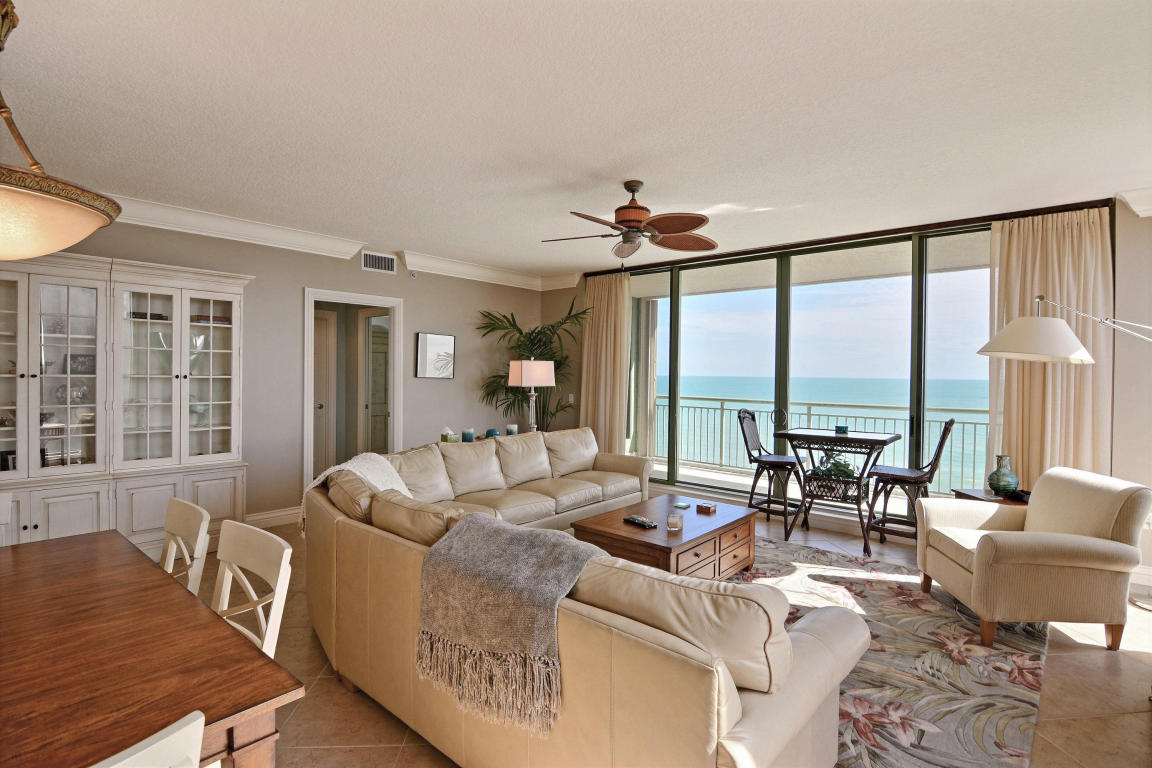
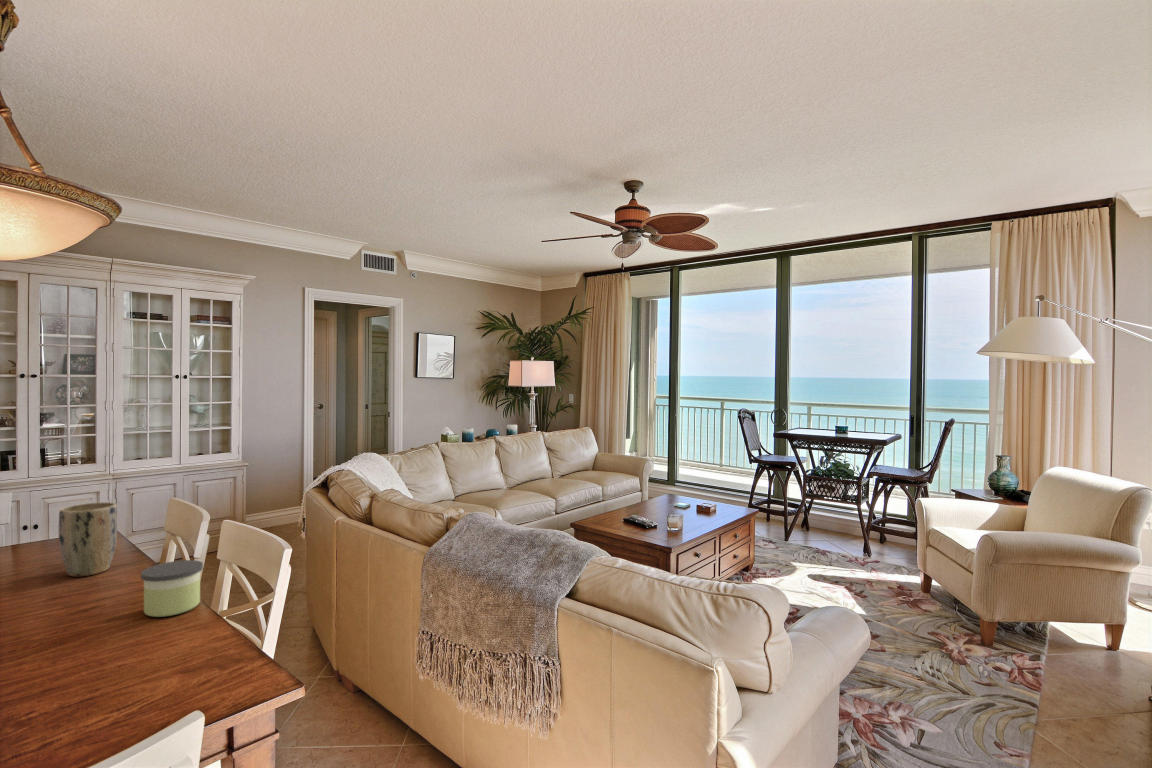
+ plant pot [58,501,118,577]
+ candle [140,559,204,618]
